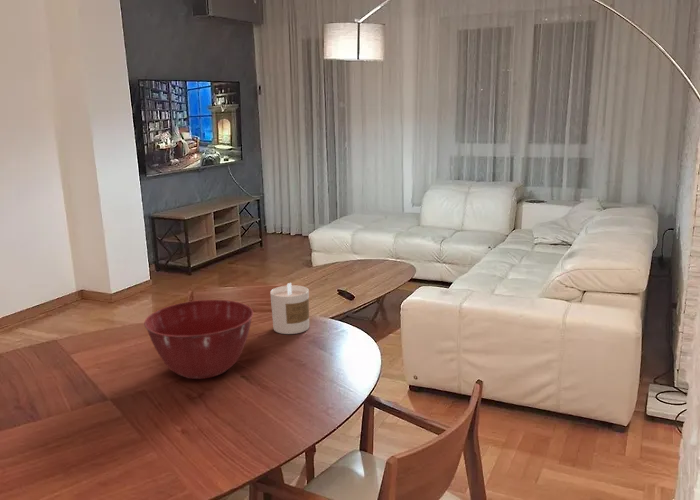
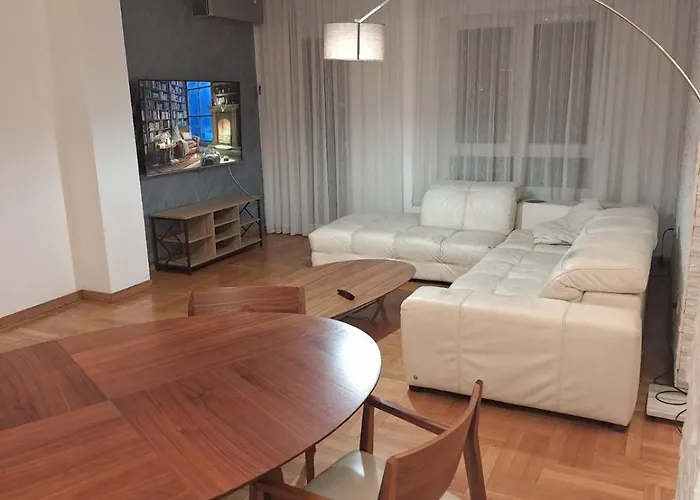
- mixing bowl [143,299,254,380]
- candle [269,282,310,335]
